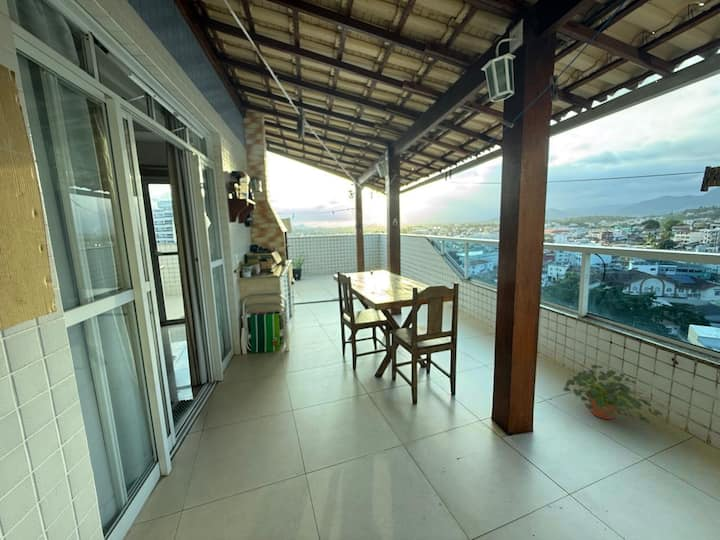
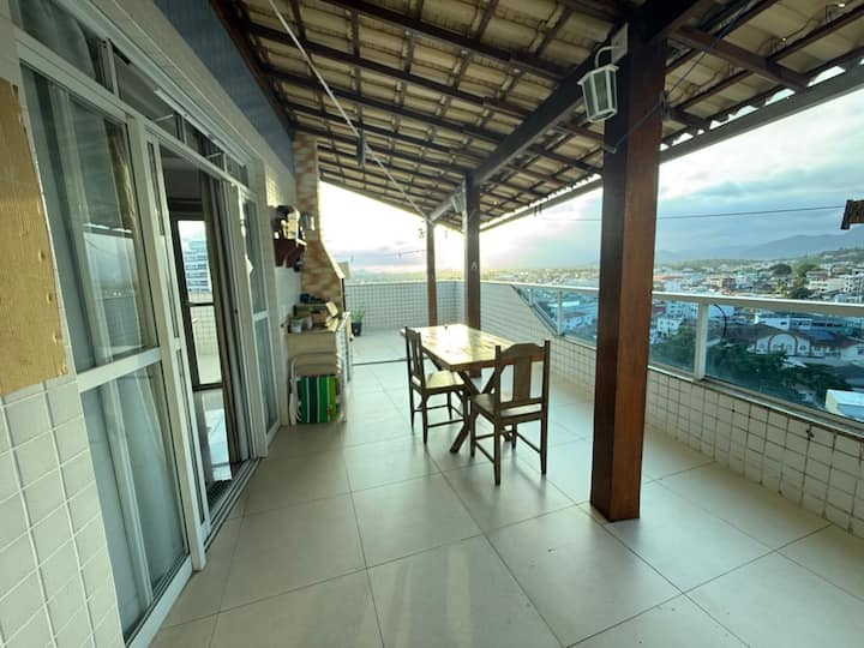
- potted plant [562,364,663,424]
